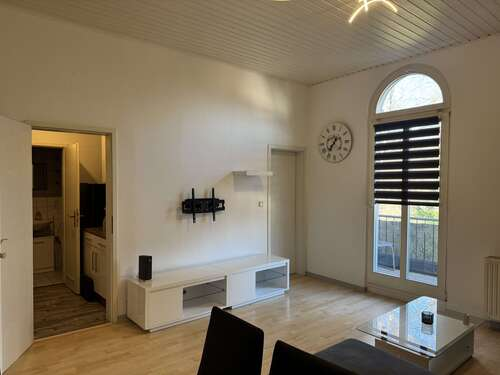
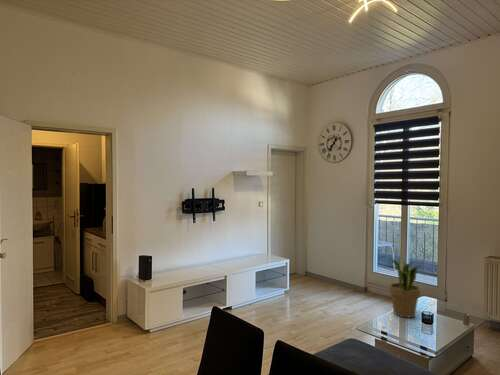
+ potted plant [387,258,421,318]
